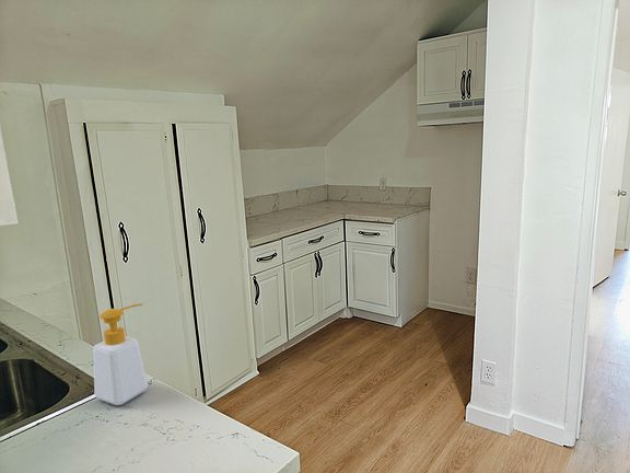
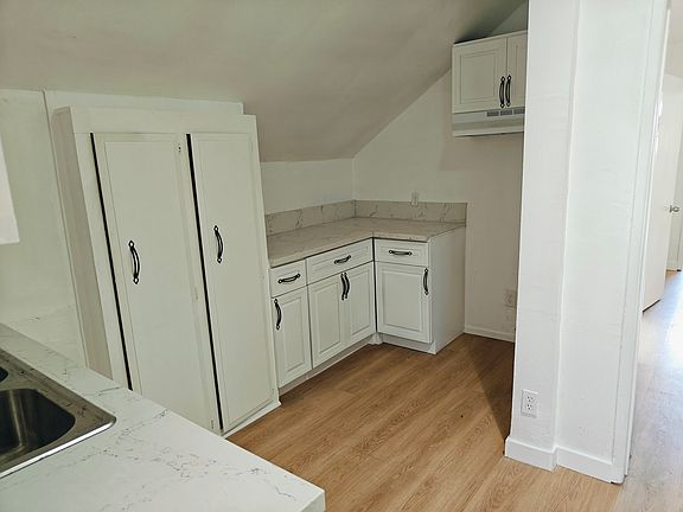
- soap bottle [92,302,149,406]
